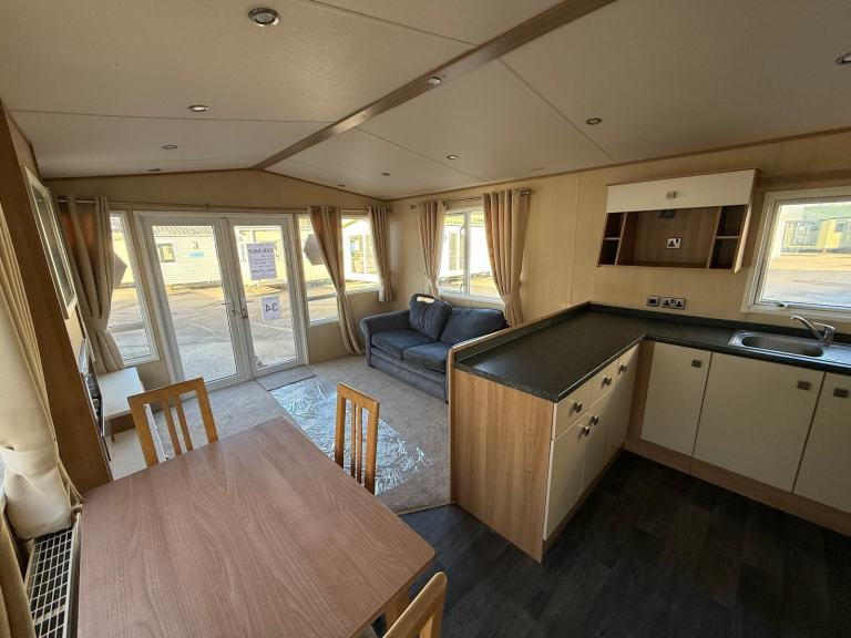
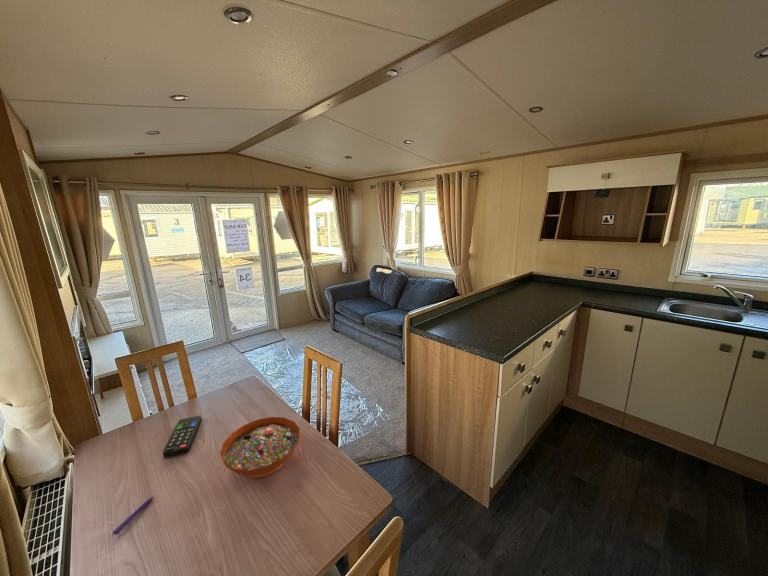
+ pen [111,495,155,537]
+ remote control [162,415,203,459]
+ decorative bowl [219,416,301,479]
